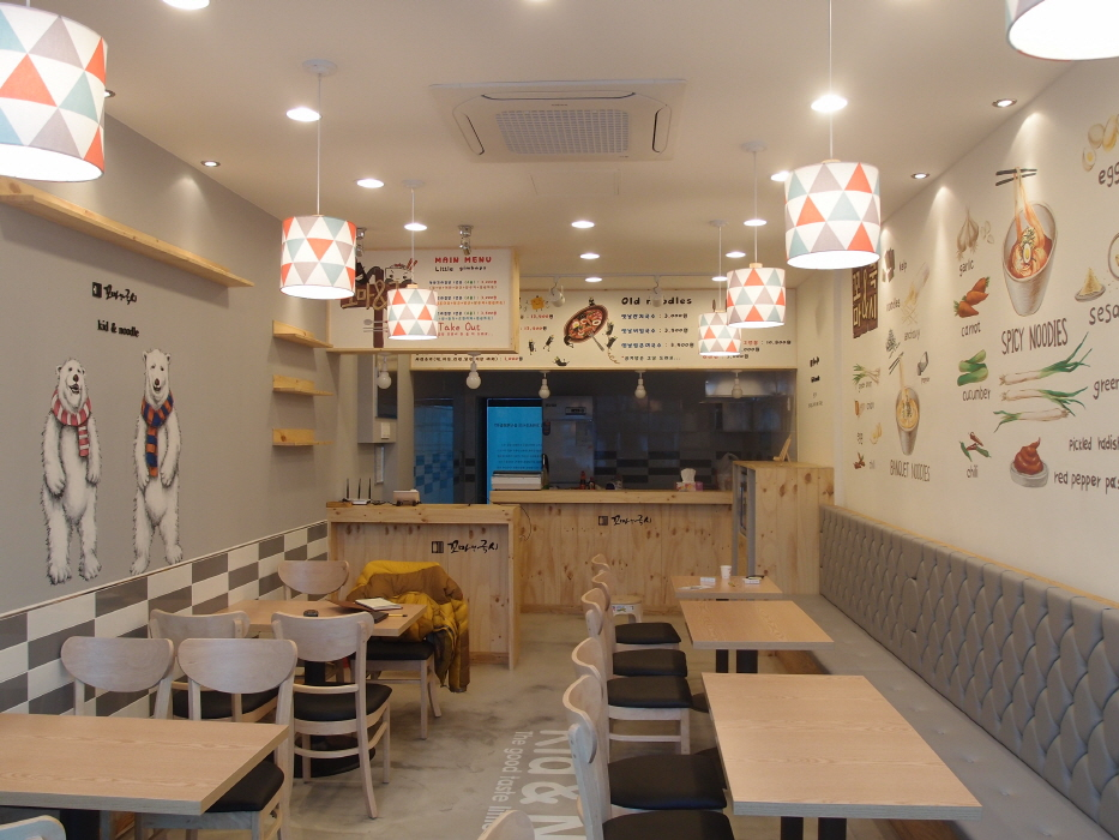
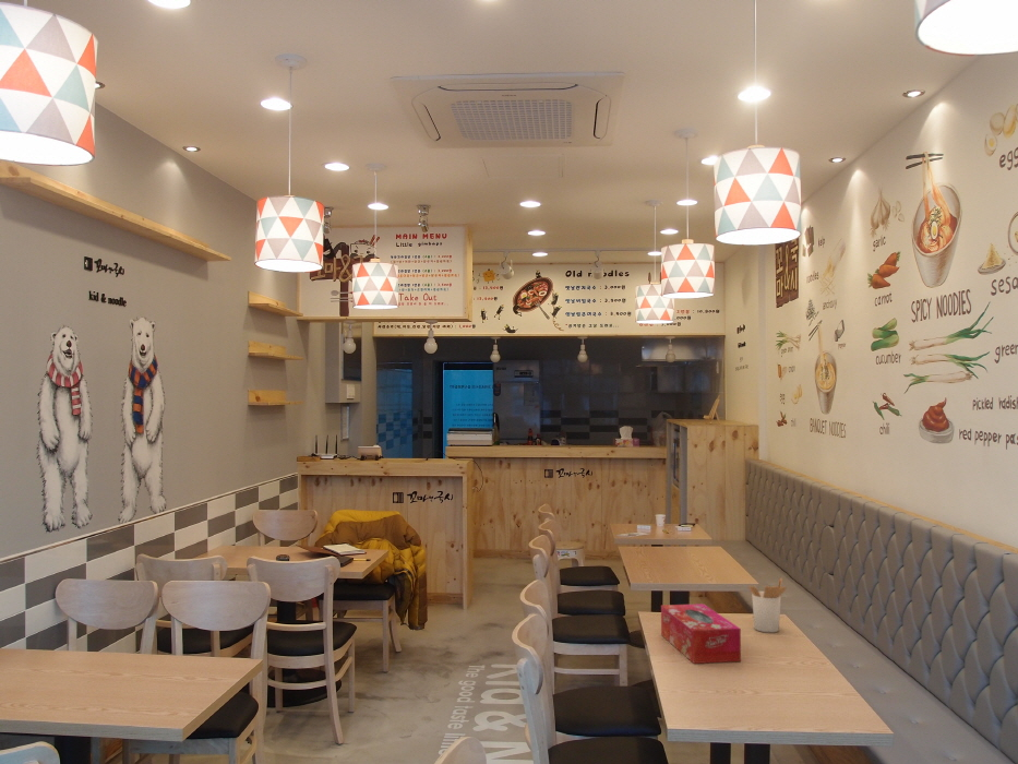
+ tissue box [660,602,742,665]
+ utensil holder [747,577,788,634]
